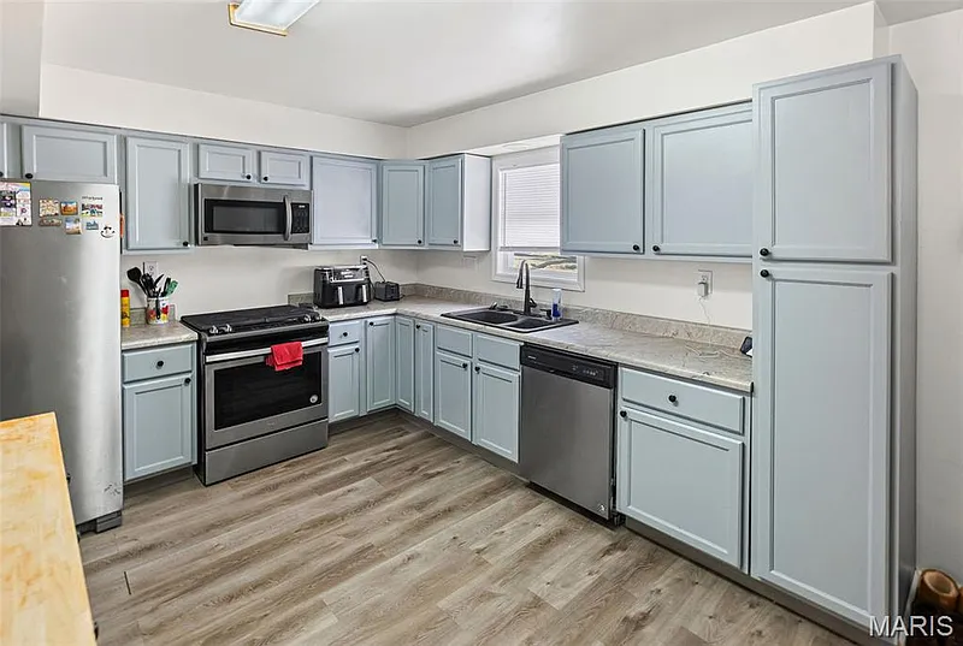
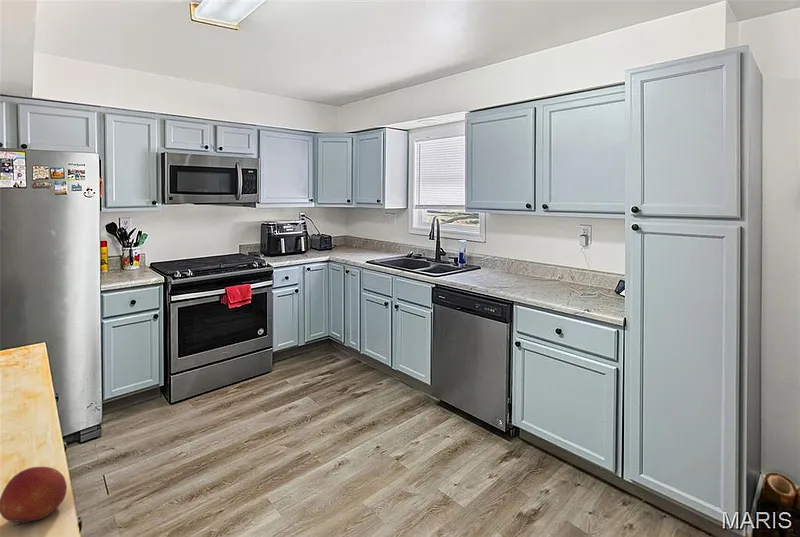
+ fruit [0,466,68,528]
